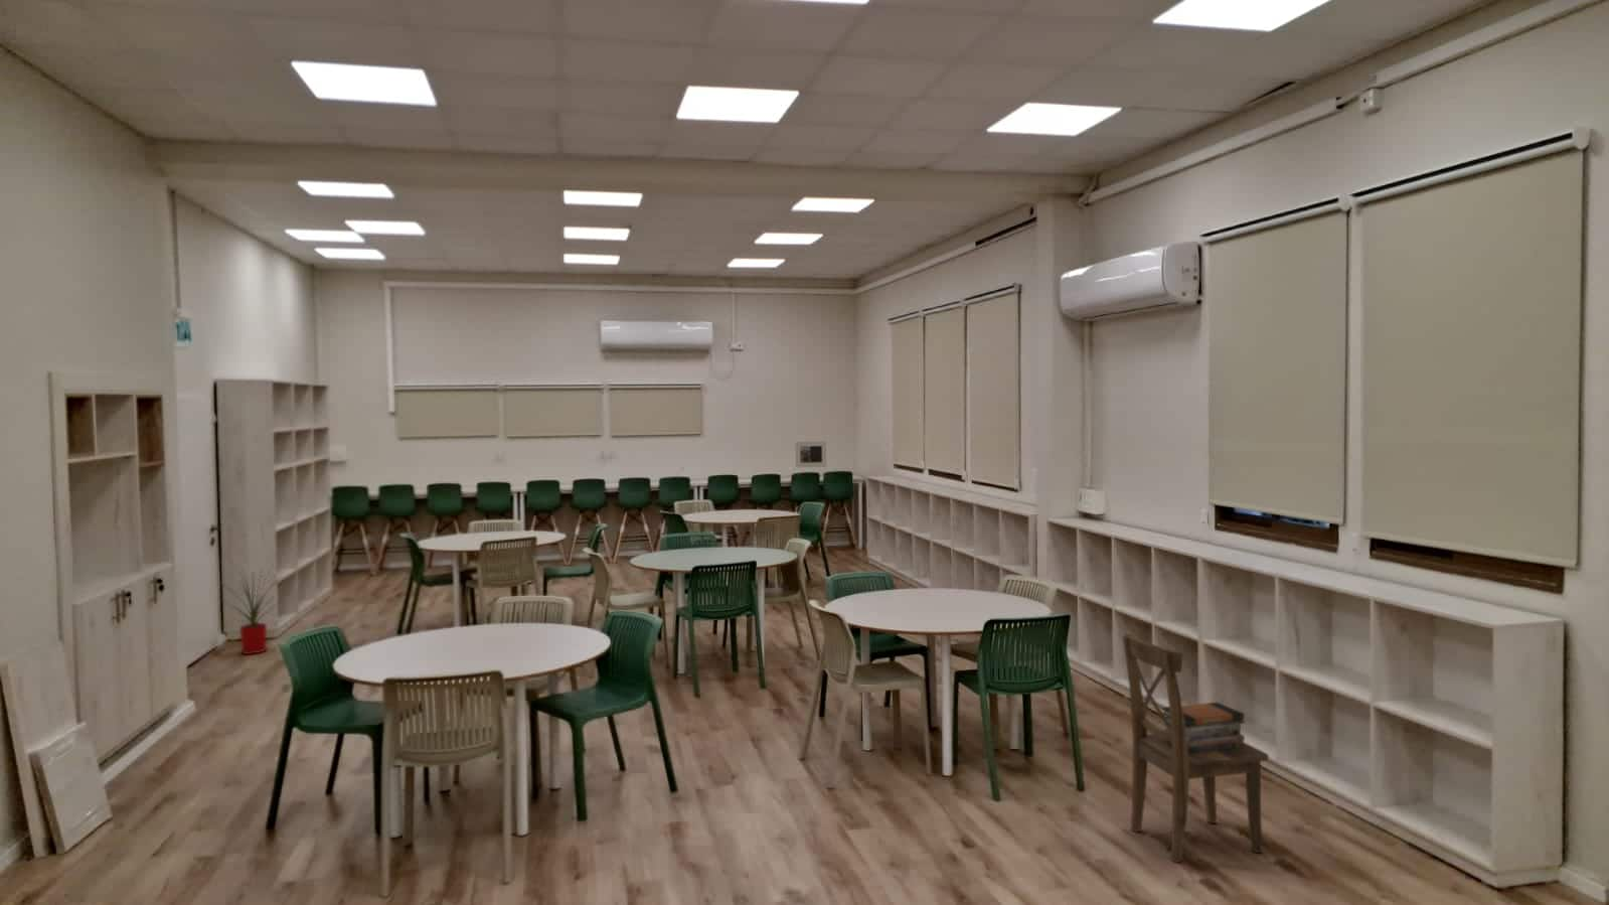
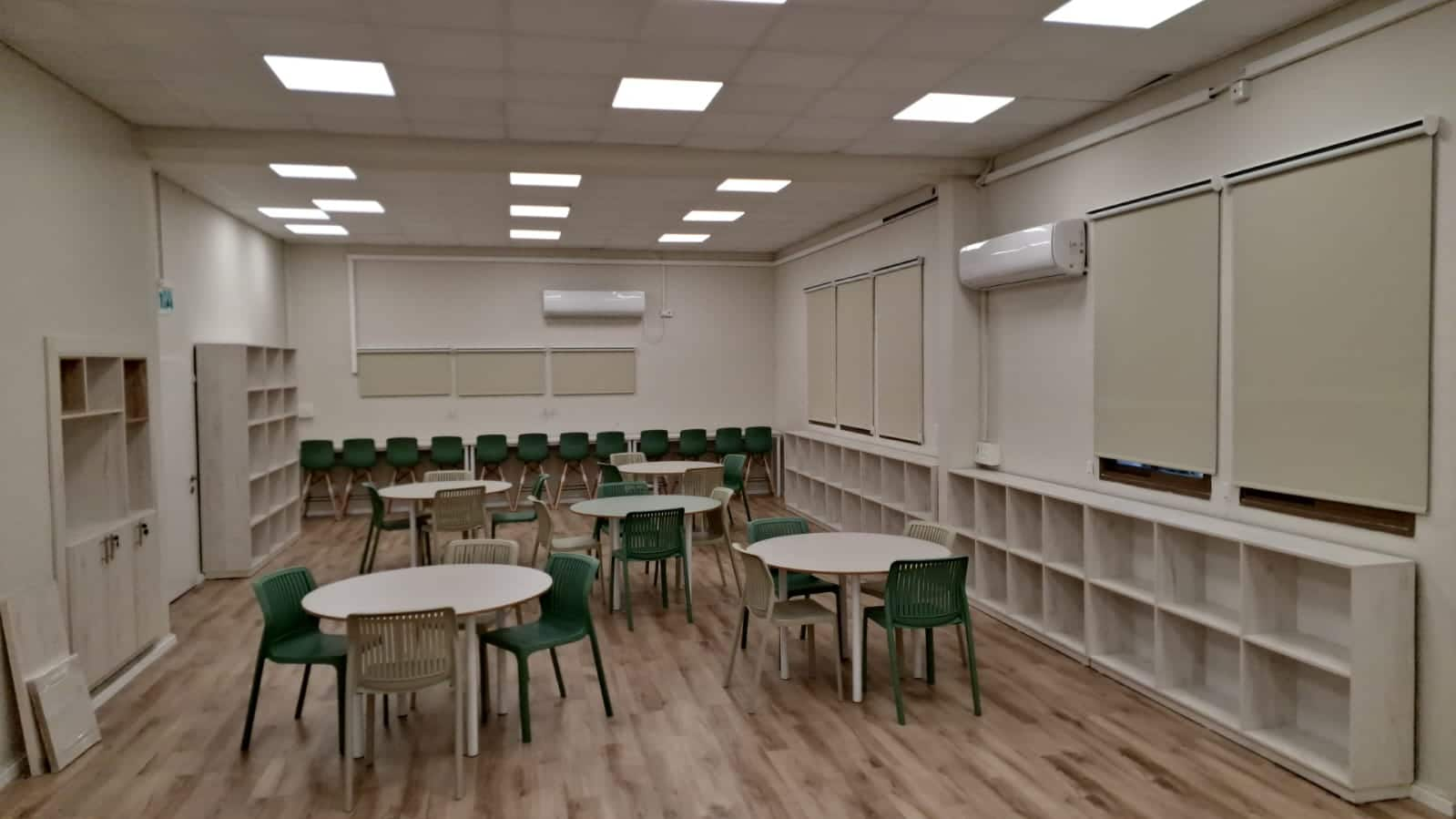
- dining chair [1121,630,1270,864]
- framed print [795,440,827,470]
- book stack [1160,701,1245,753]
- house plant [215,561,287,655]
